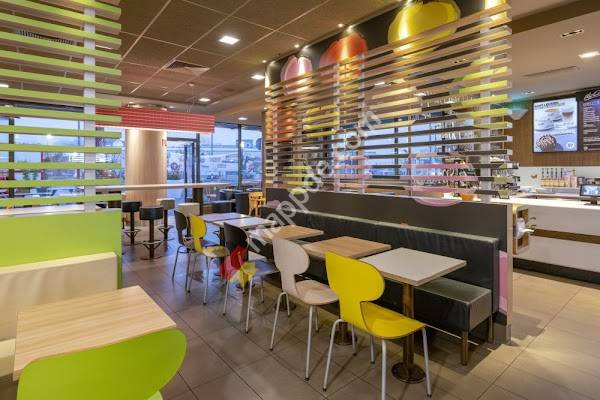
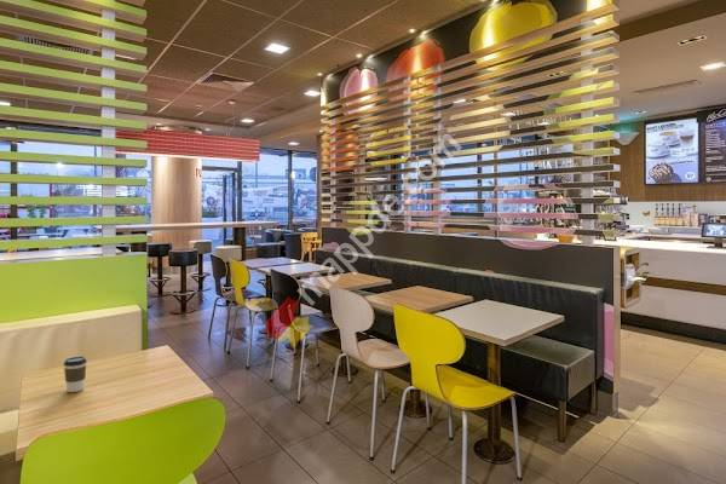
+ coffee cup [63,356,88,393]
